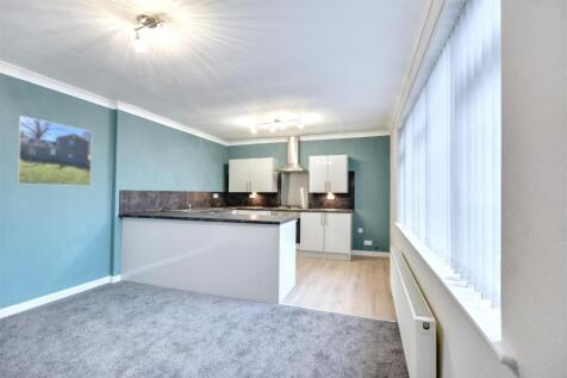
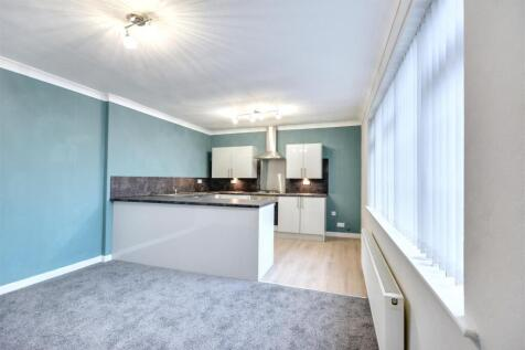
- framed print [15,114,93,187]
